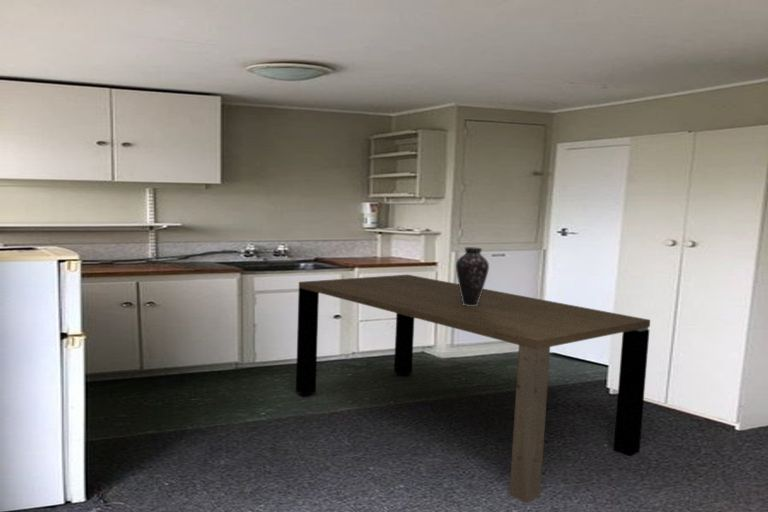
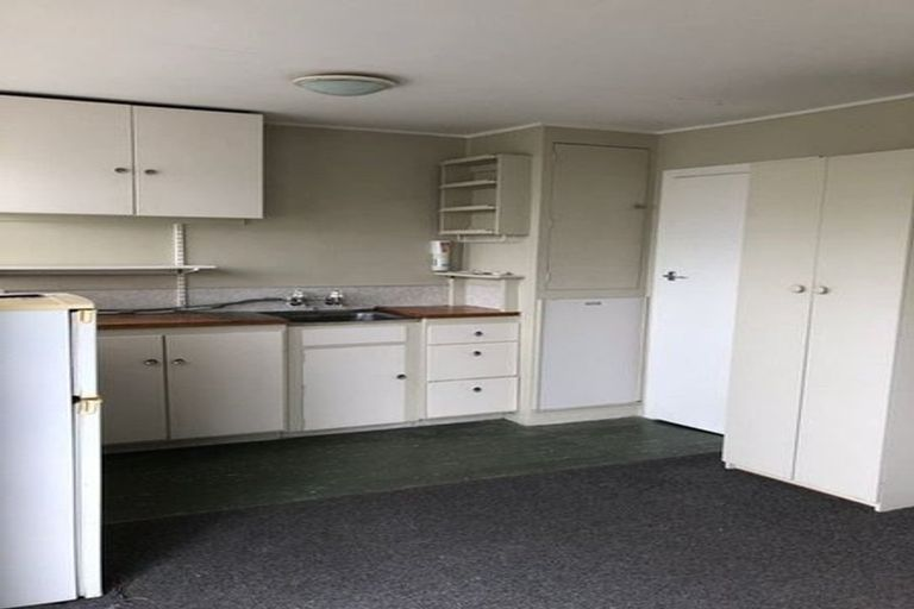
- dining table [295,274,651,504]
- vase [455,246,490,306]
